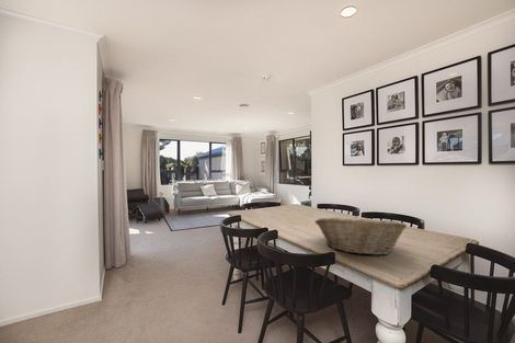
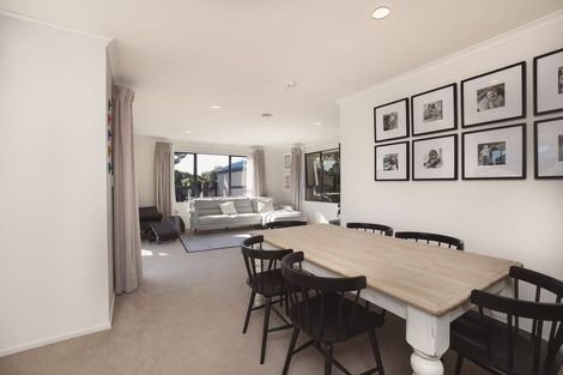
- fruit basket [313,215,408,256]
